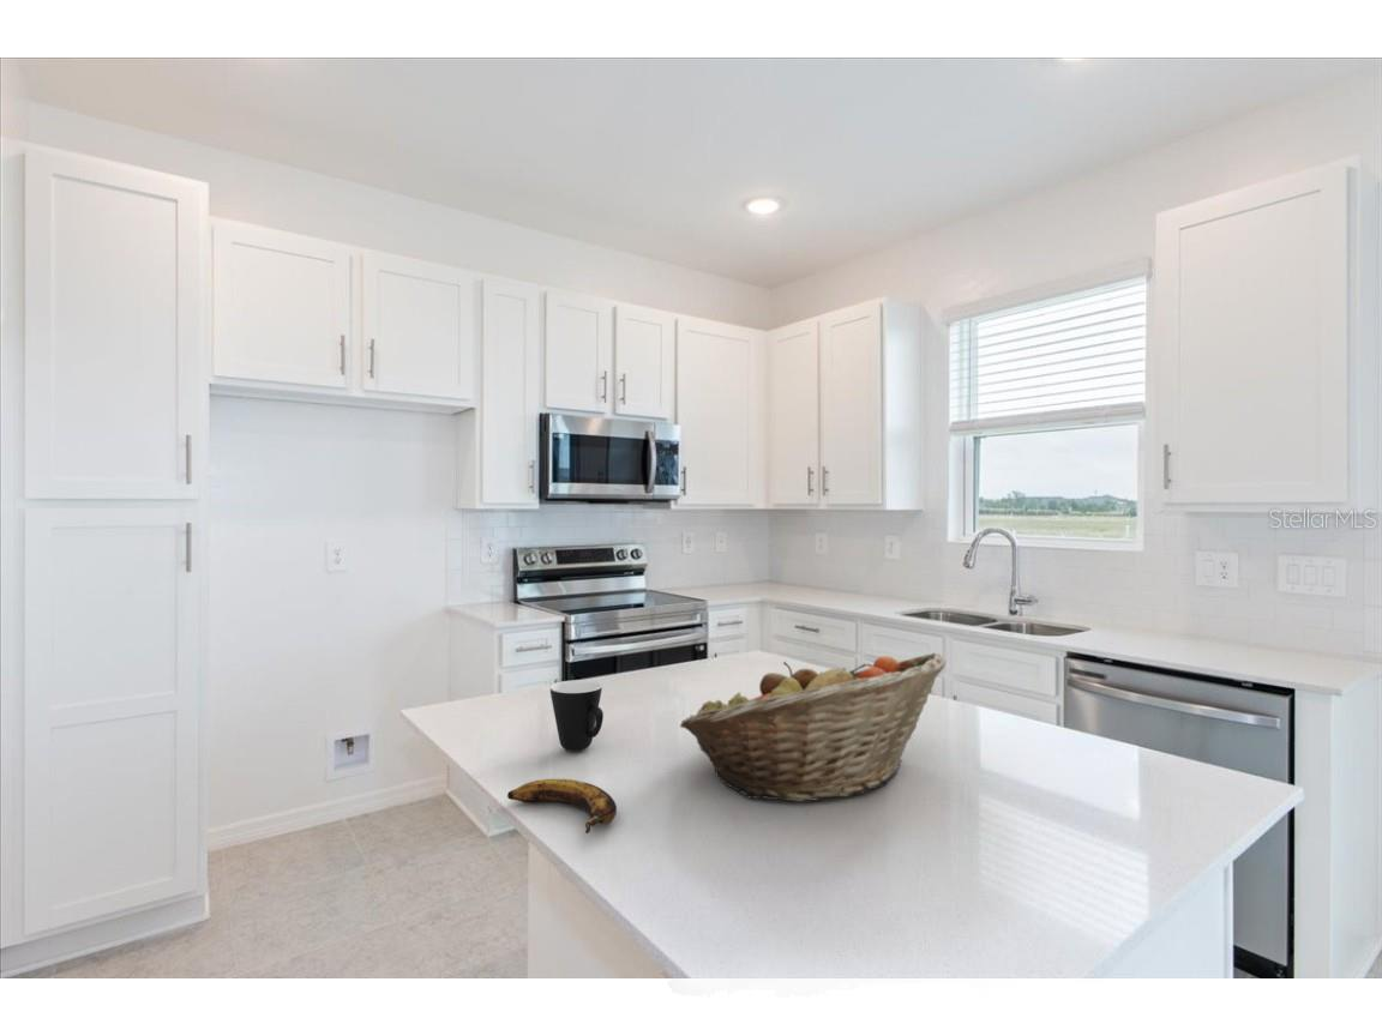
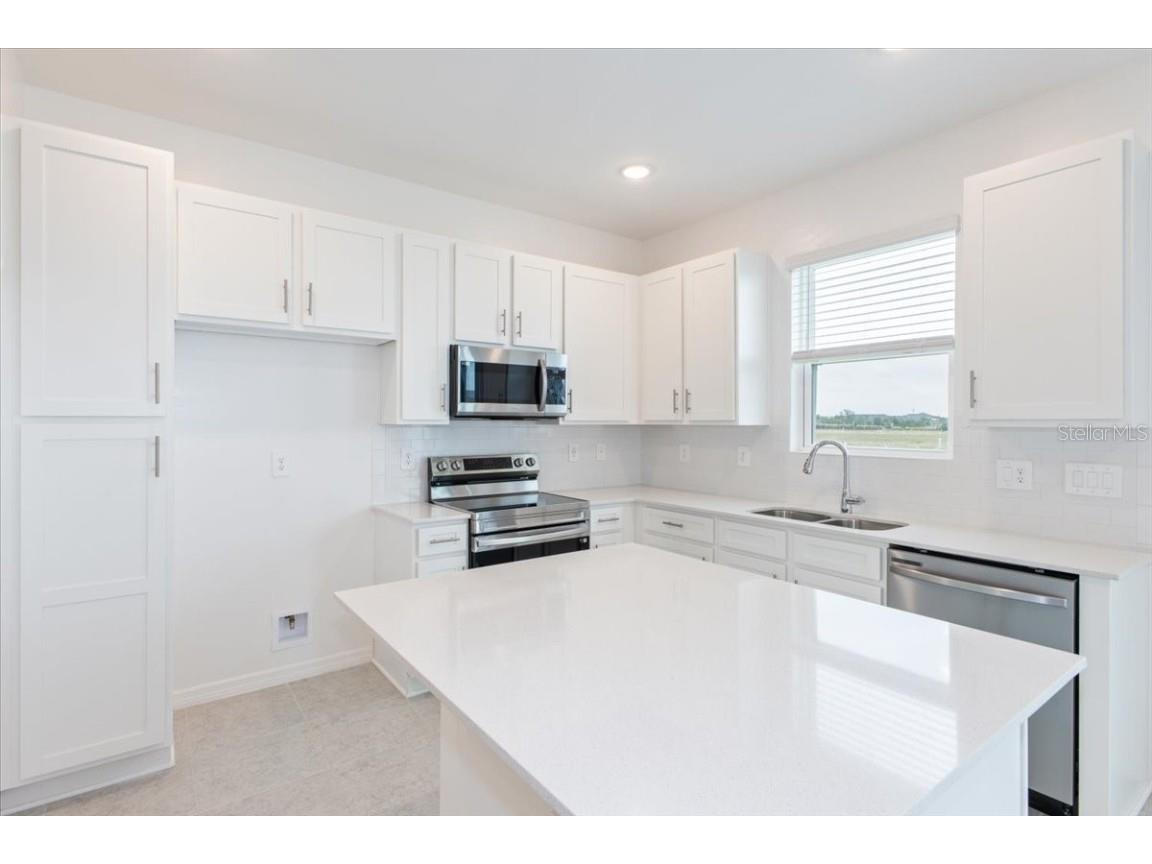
- fruit basket [679,652,948,803]
- banana [506,778,618,835]
- mug [549,679,605,752]
